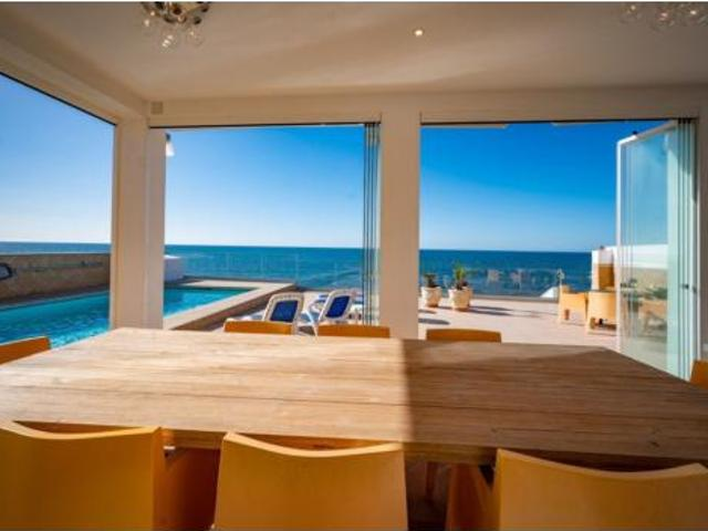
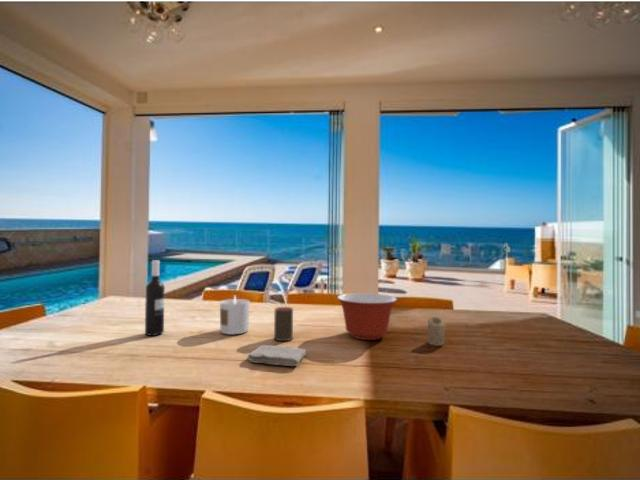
+ mixing bowl [336,292,398,341]
+ wine bottle [144,259,166,337]
+ candle [427,316,446,347]
+ candle [219,295,251,335]
+ cup [273,306,294,342]
+ washcloth [246,344,307,367]
